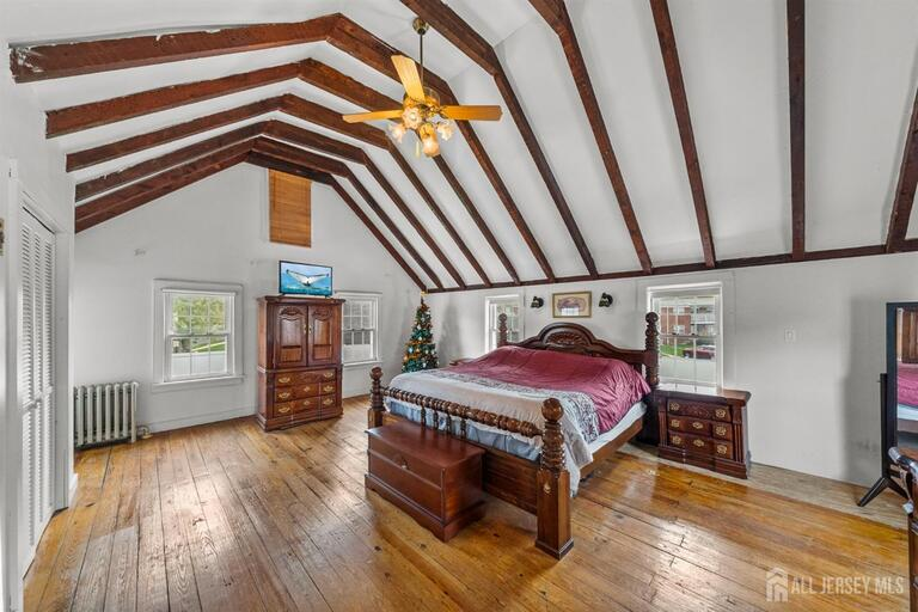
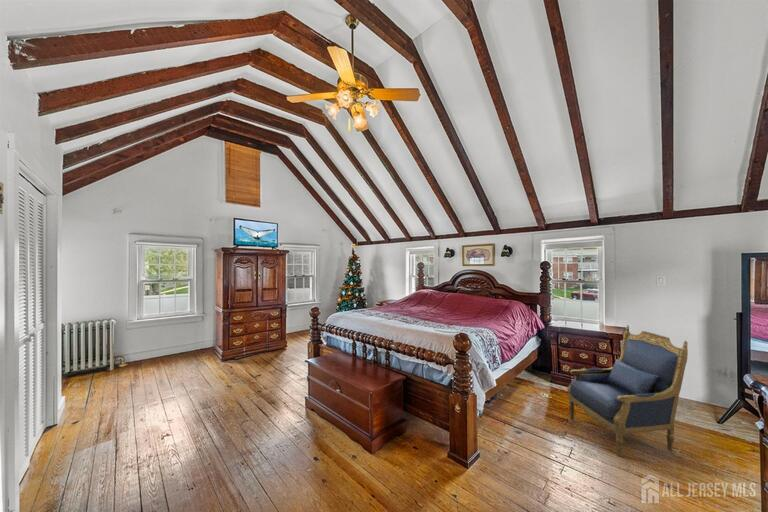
+ armchair [566,324,689,458]
